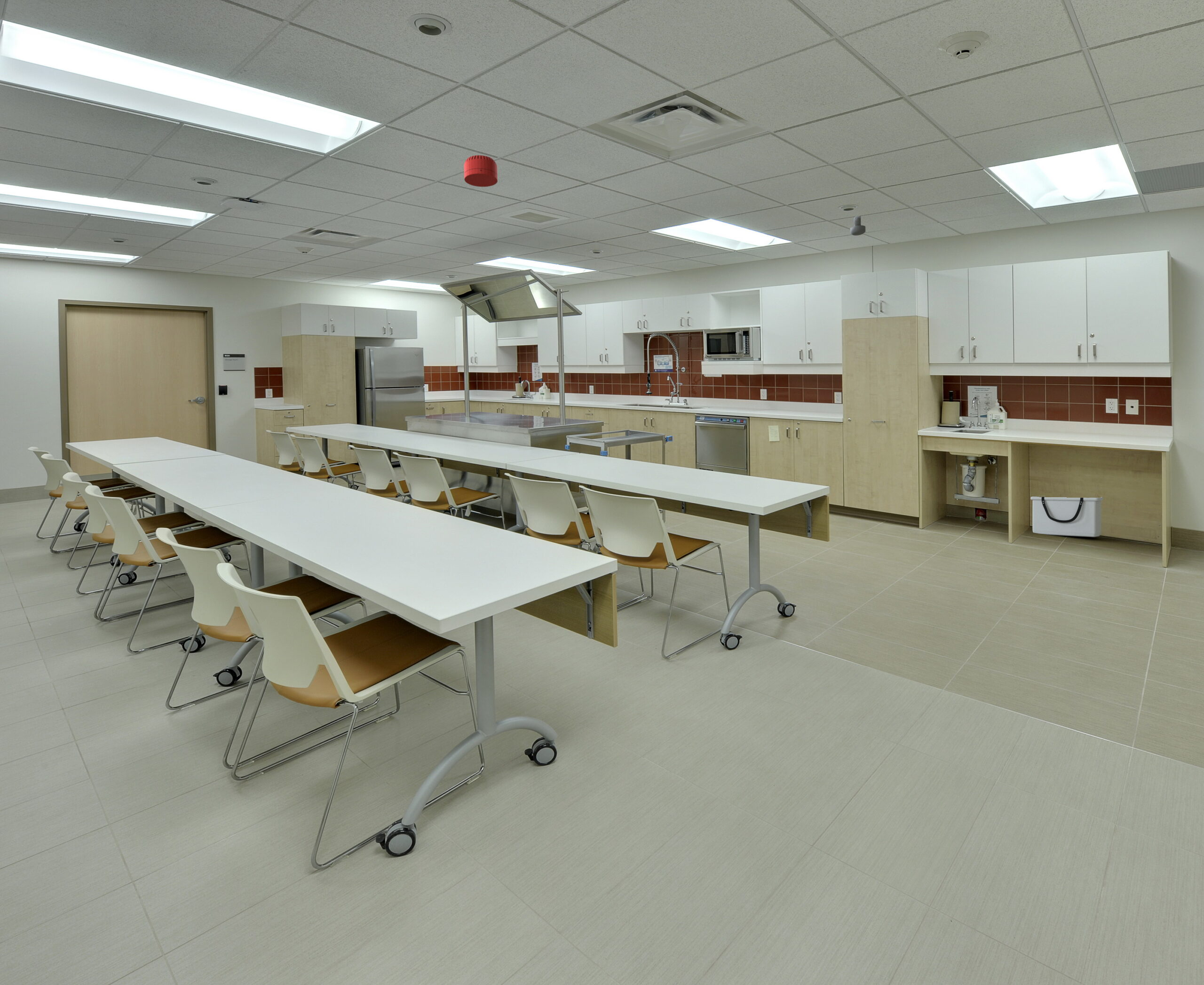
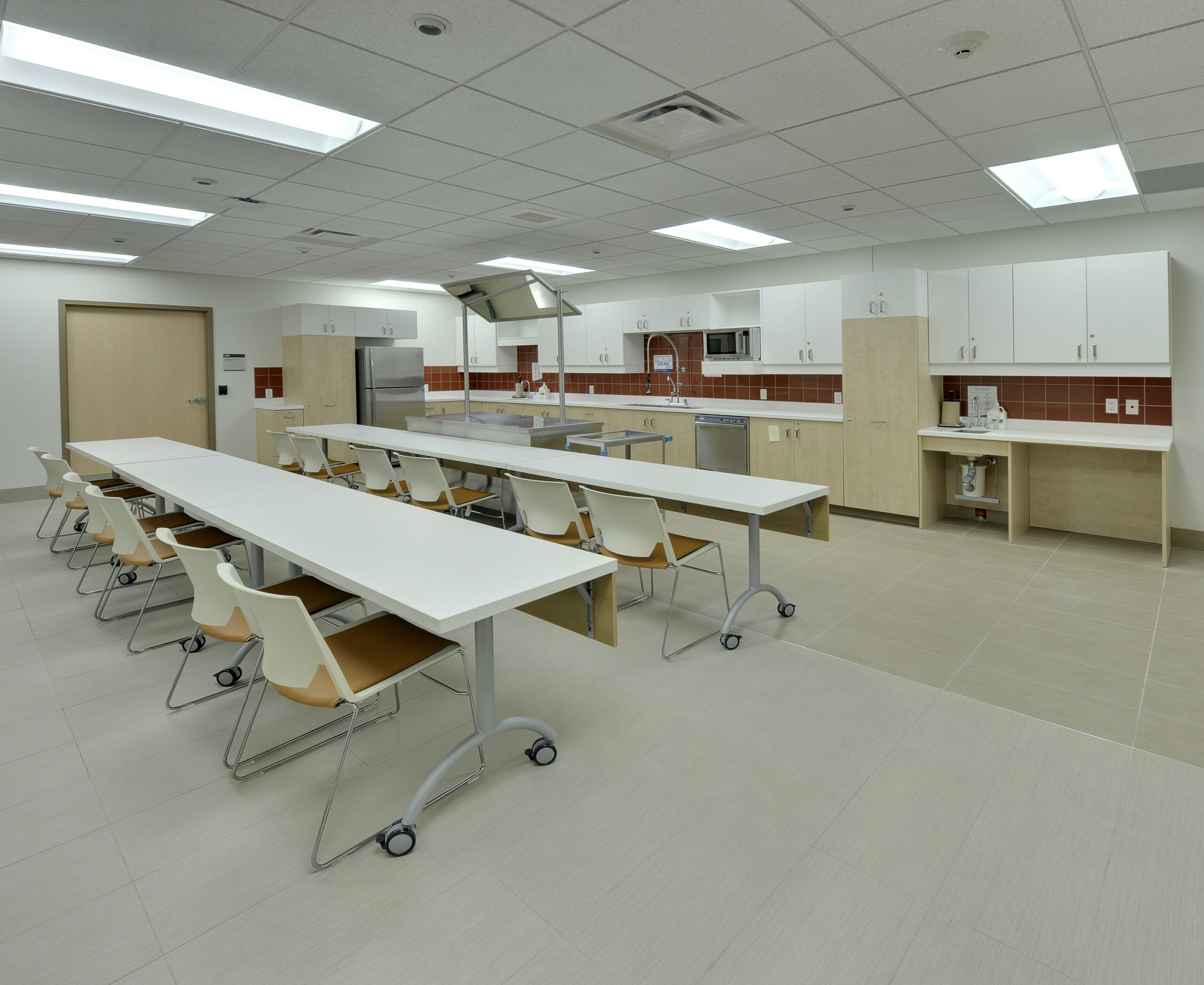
- smoke detector [464,155,498,187]
- security camera [850,215,866,236]
- storage bin [1030,496,1104,538]
